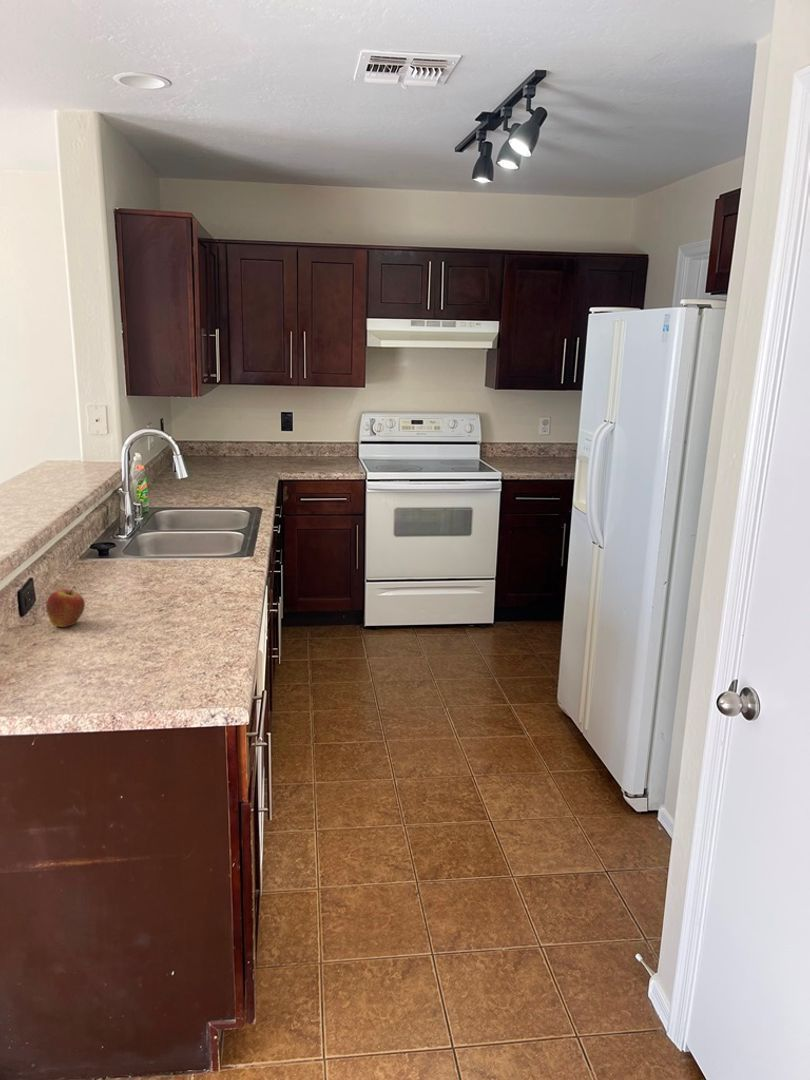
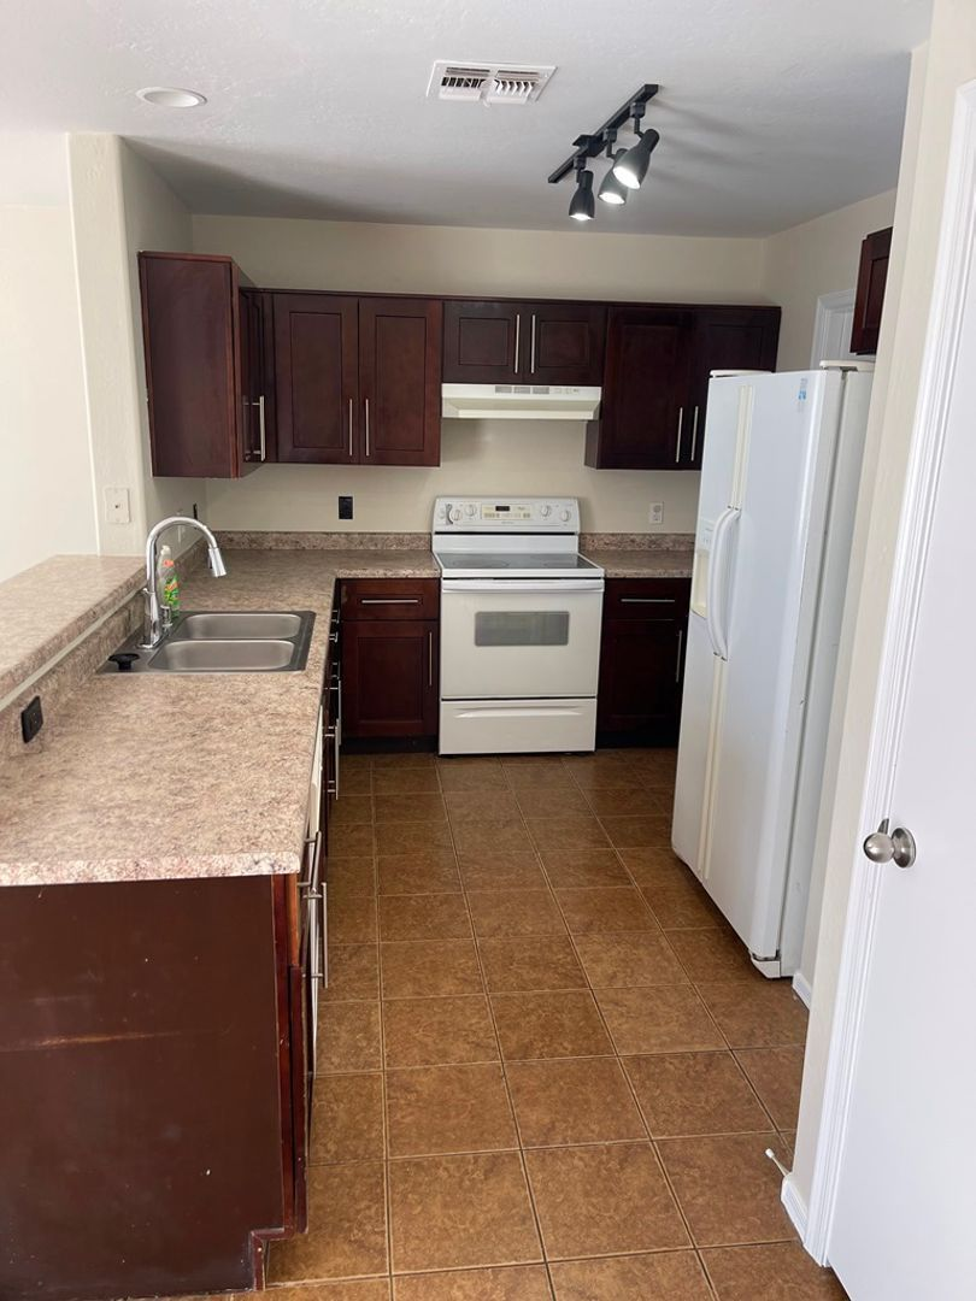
- apple [45,585,86,628]
